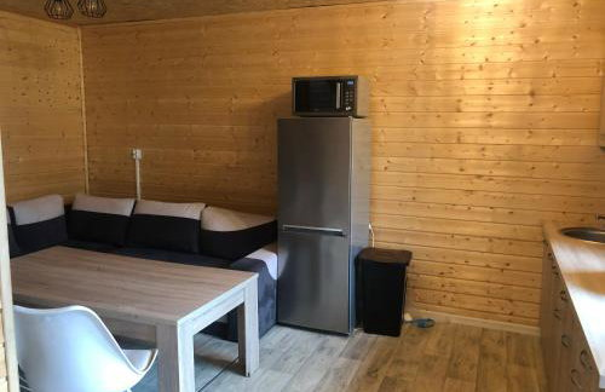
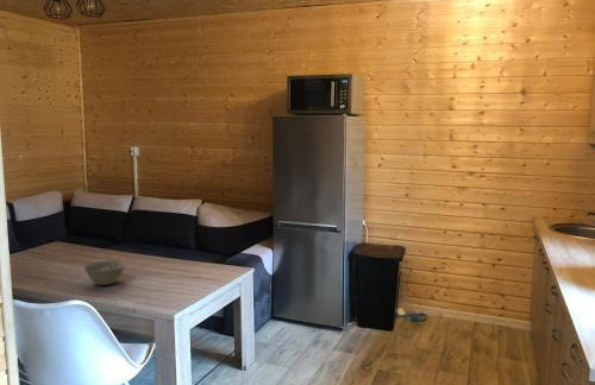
+ bowl [83,260,126,286]
